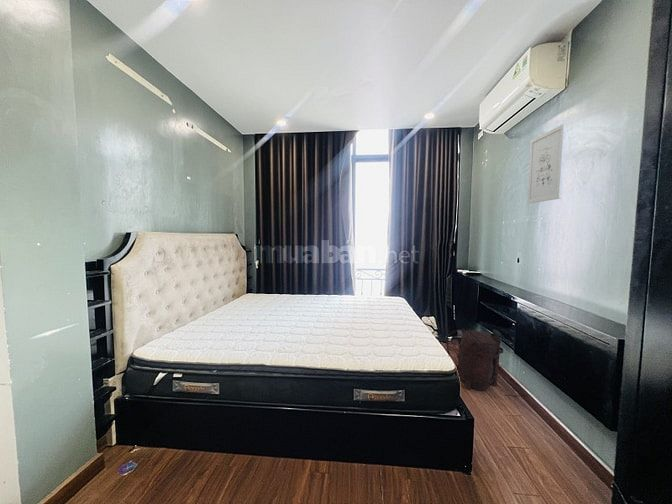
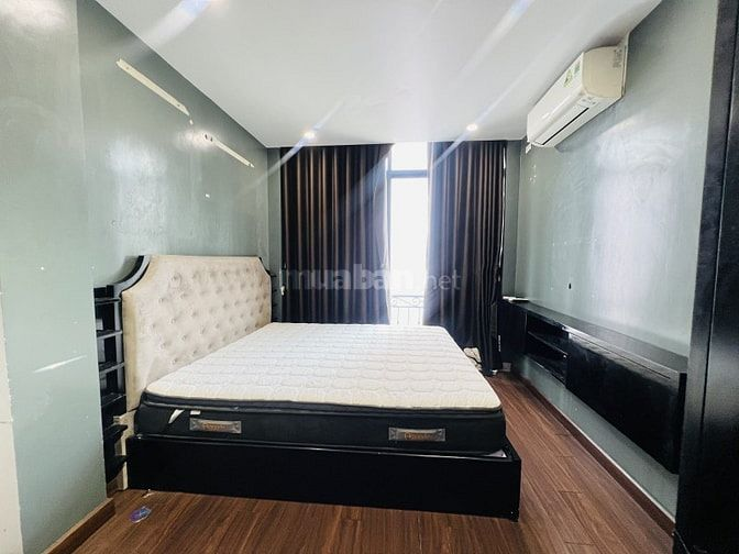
- backpack [444,327,504,392]
- wall art [526,122,567,205]
